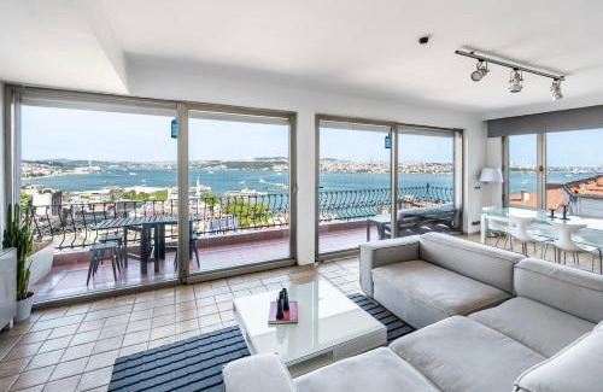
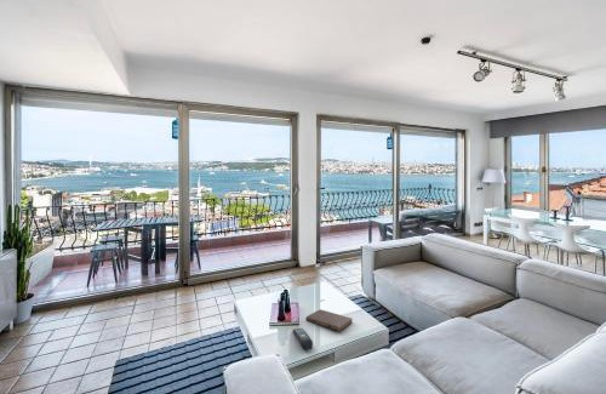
+ remote control [292,327,314,352]
+ book [304,308,353,332]
